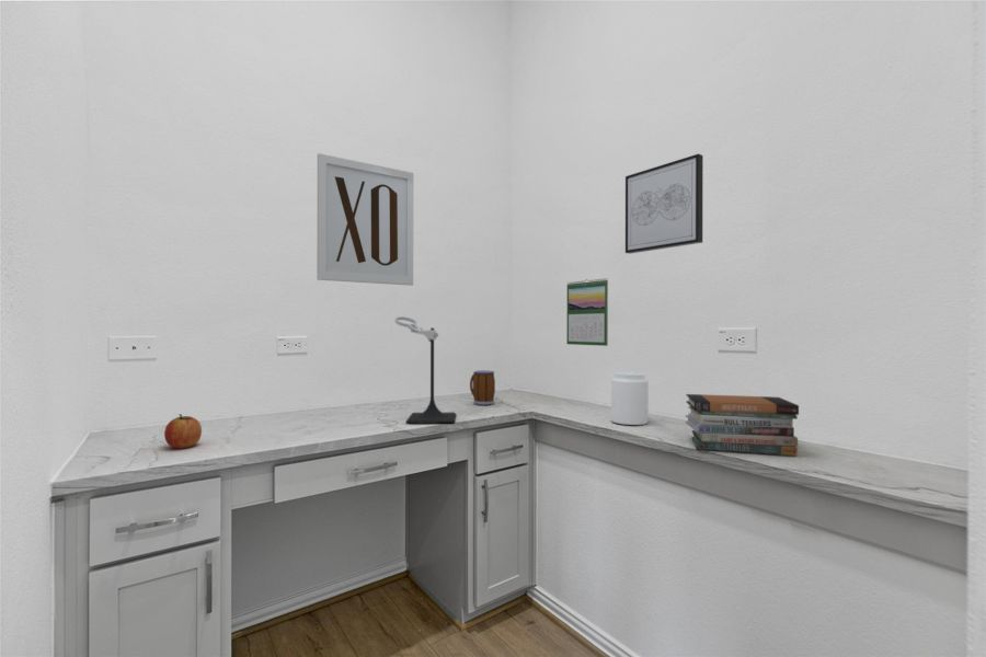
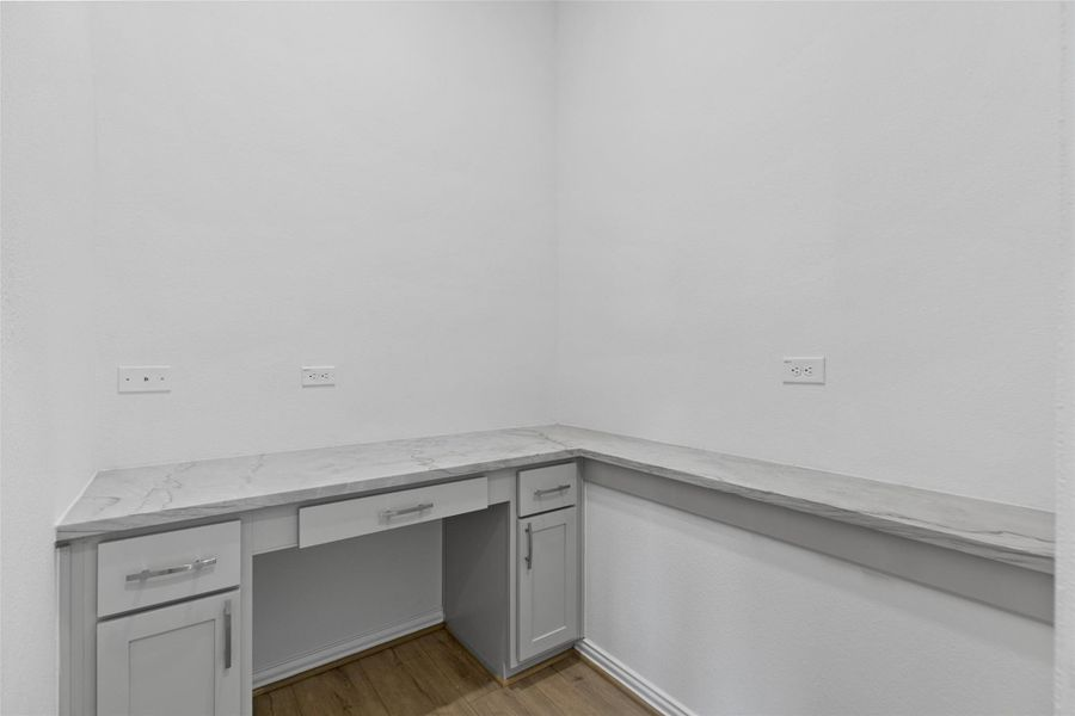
- book stack [684,393,800,457]
- calendar [565,277,609,347]
- jar [610,371,650,426]
- speaker stand [393,315,457,424]
- wall art [316,152,414,287]
- apple [163,413,203,450]
- wall art [624,153,704,255]
- mug [469,369,496,406]
